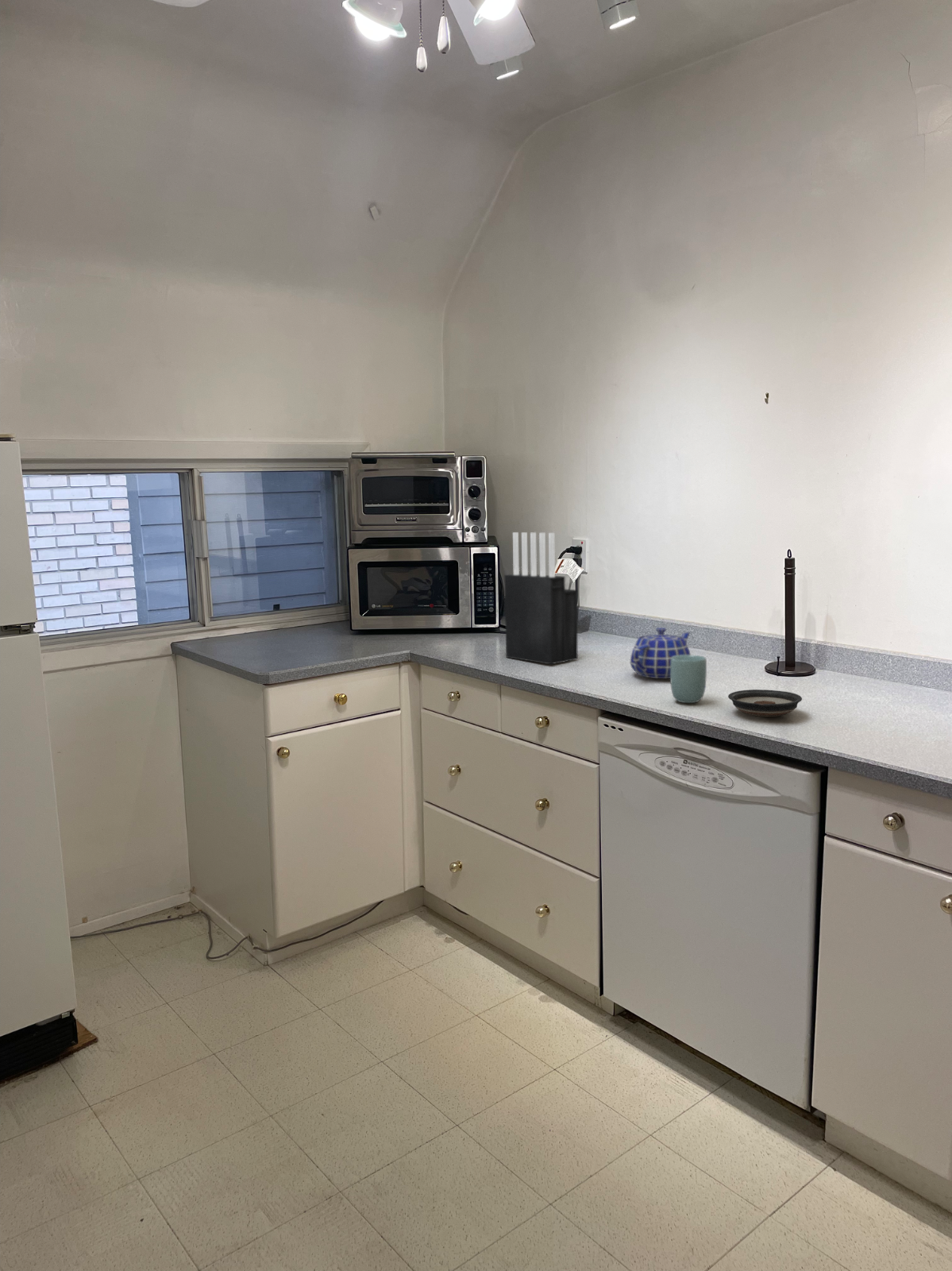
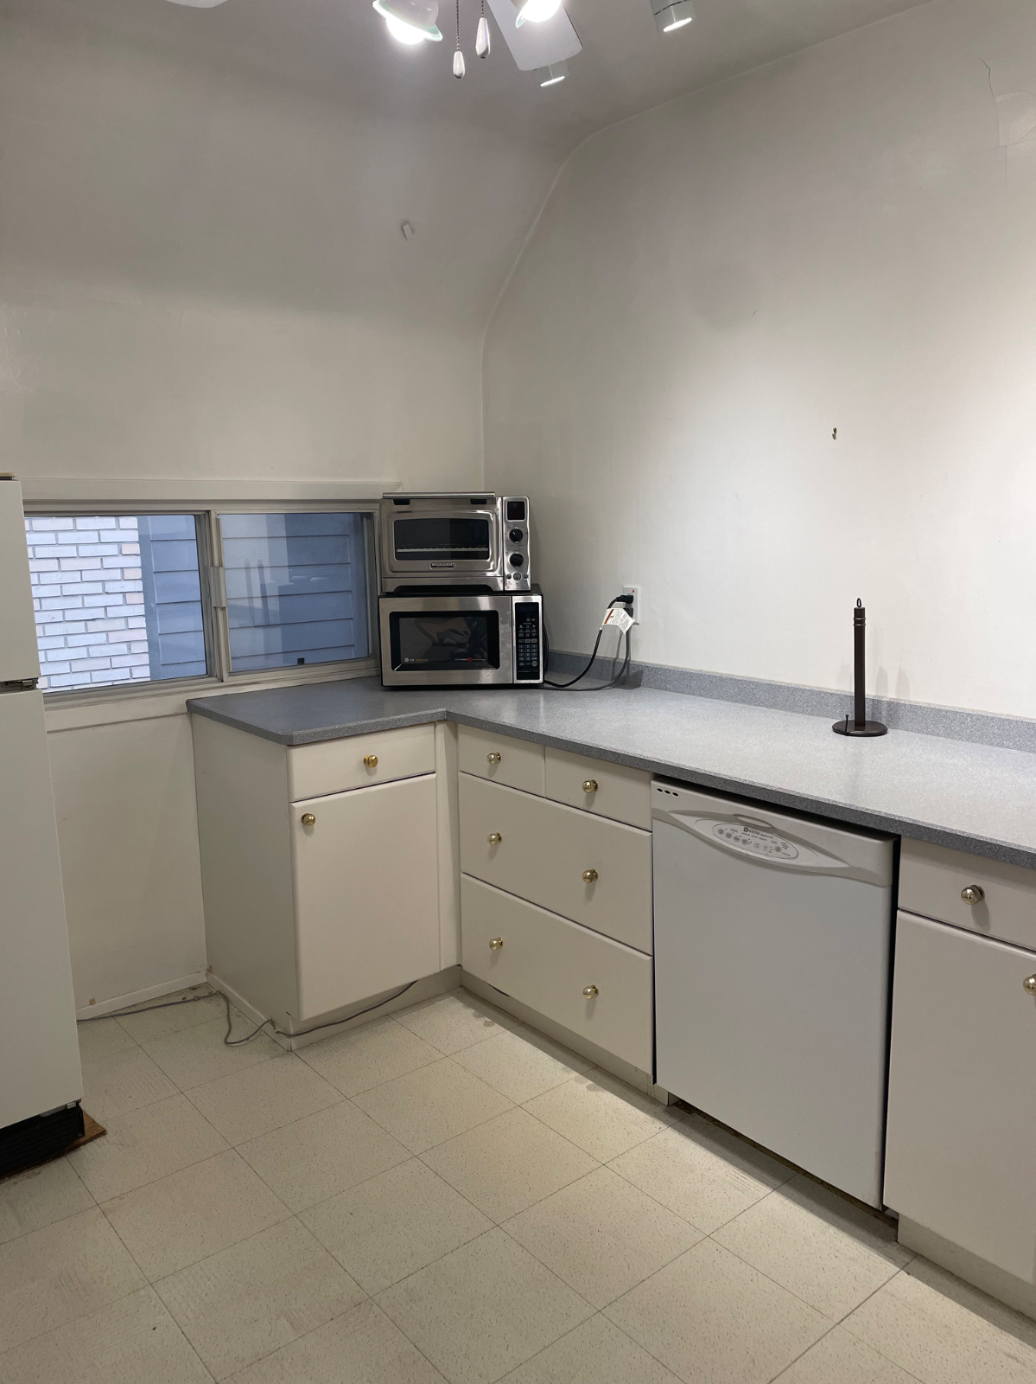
- teapot [629,627,692,679]
- saucer [727,689,803,717]
- knife block [503,531,579,666]
- cup [669,655,707,704]
